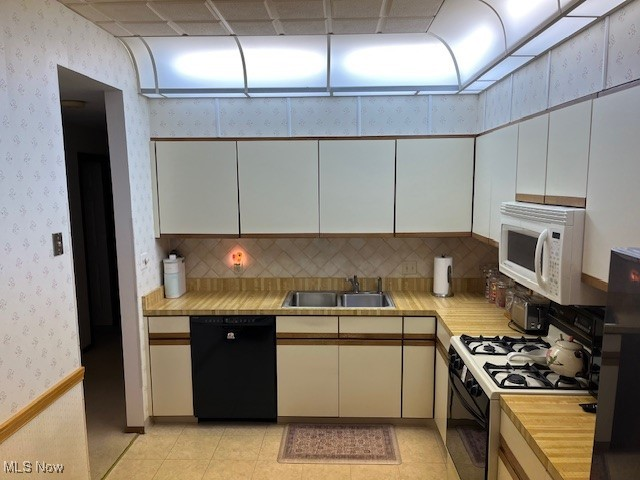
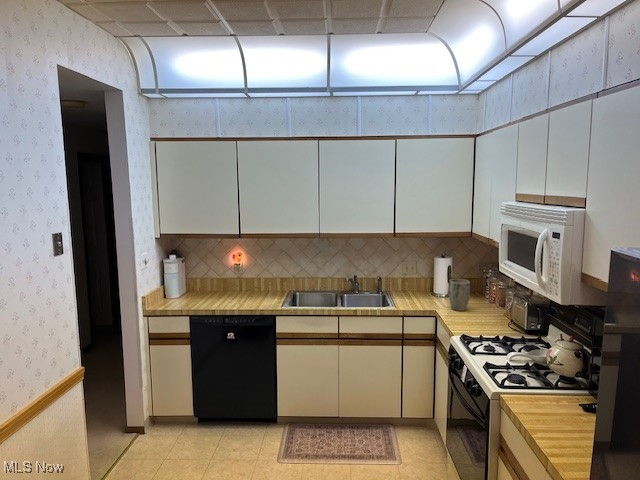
+ plant pot [448,278,471,312]
